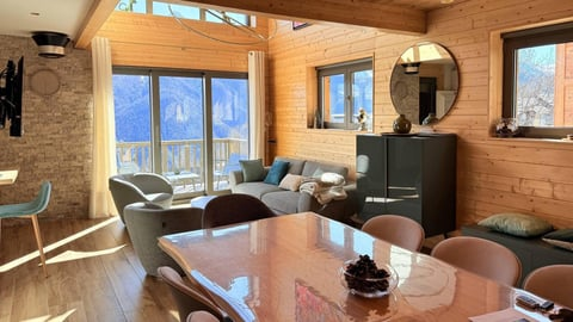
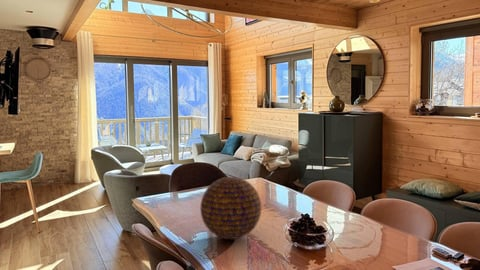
+ decorative orb [199,176,262,240]
